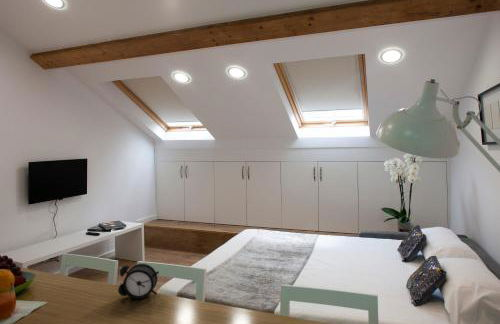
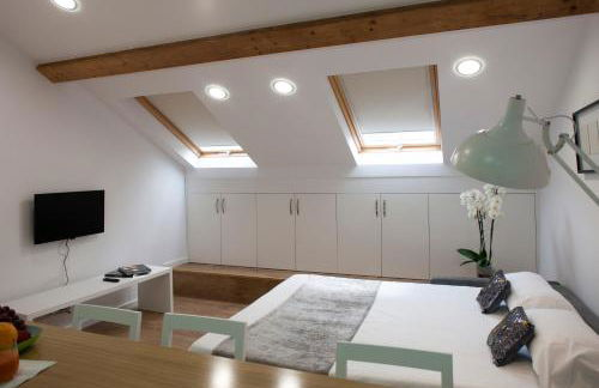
- alarm clock [116,263,160,300]
